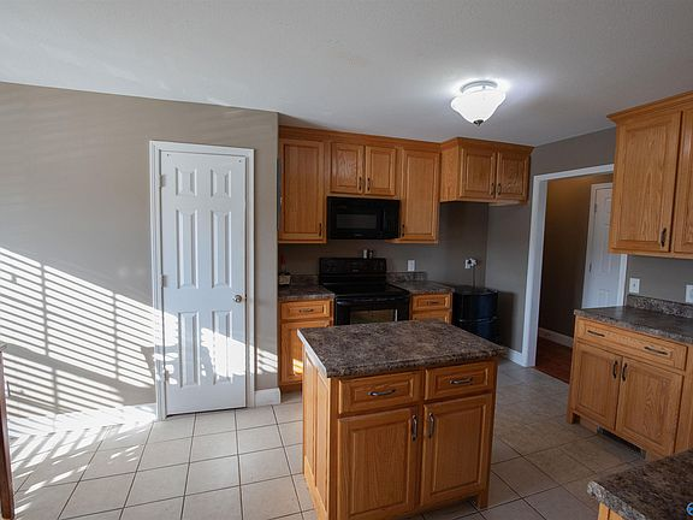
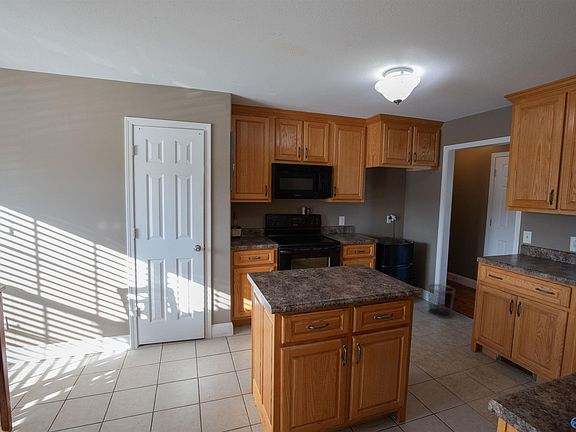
+ waste bin [426,283,456,319]
